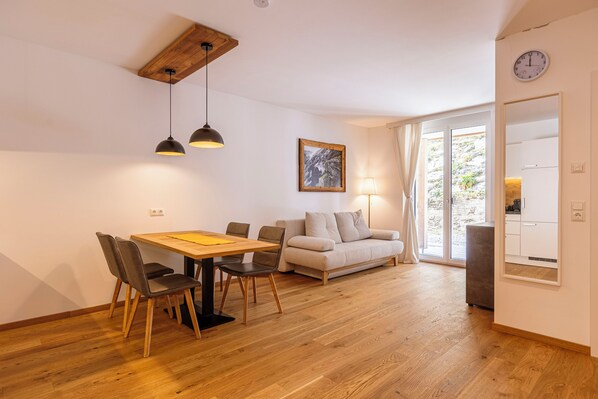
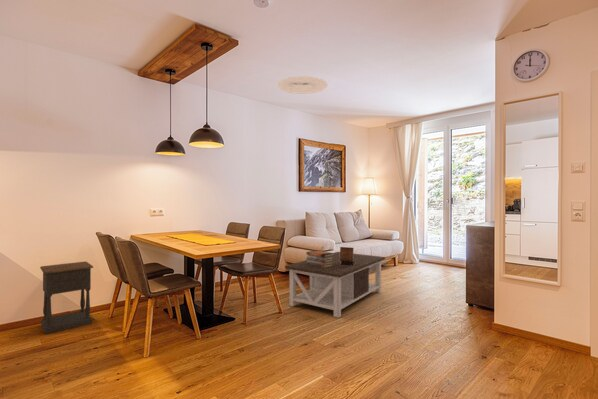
+ nightstand [39,260,94,335]
+ decorative box [339,246,356,266]
+ coffee table [284,251,386,319]
+ book stack [305,249,335,268]
+ ceiling light [277,75,328,95]
